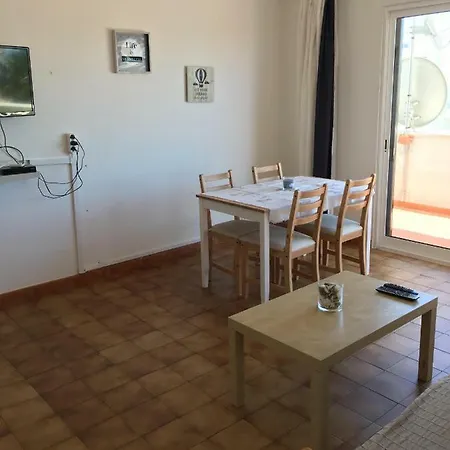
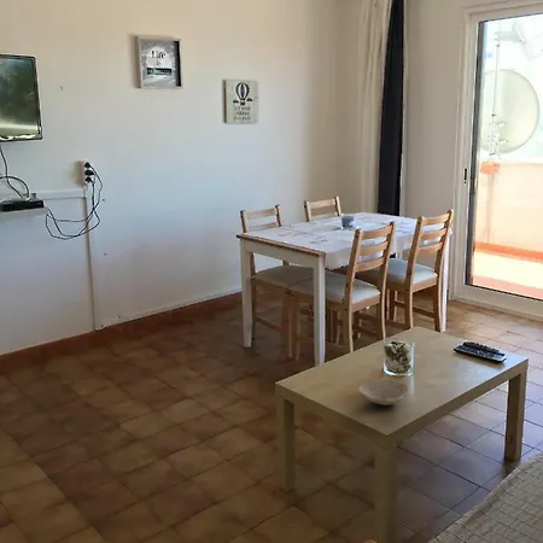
+ bowl [357,378,410,407]
